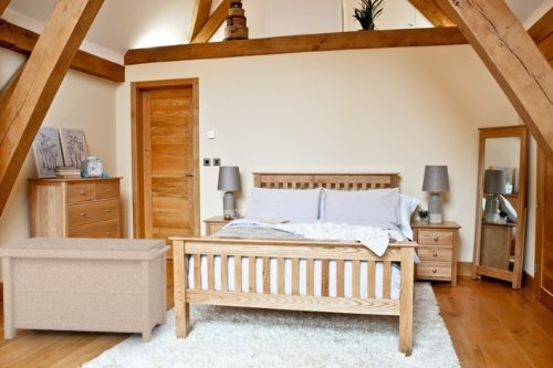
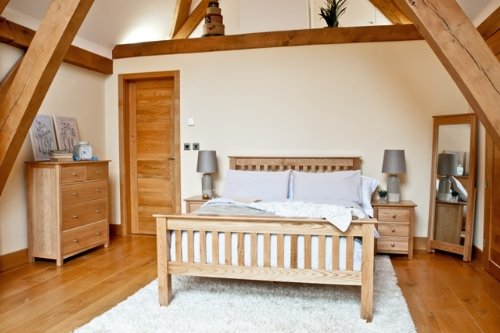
- bench [0,236,171,344]
